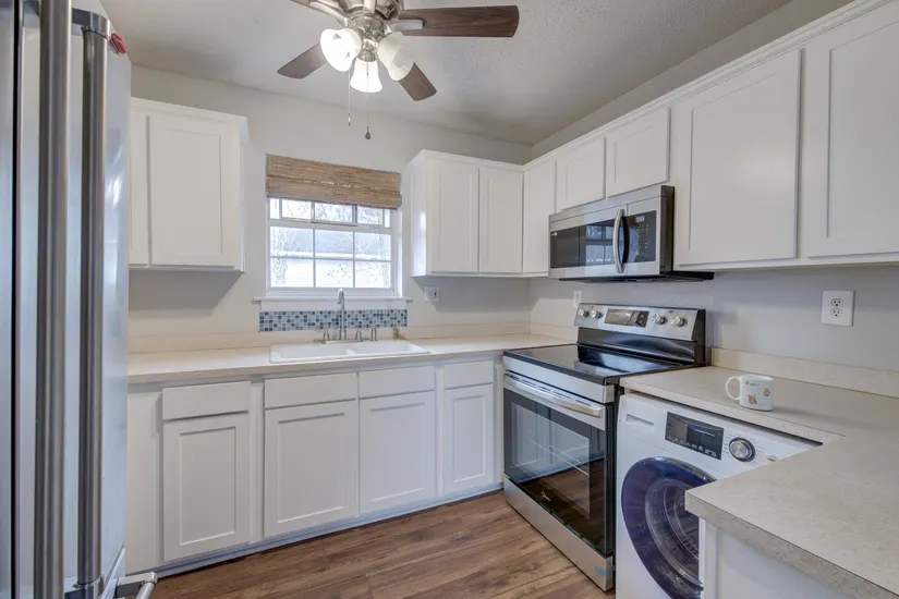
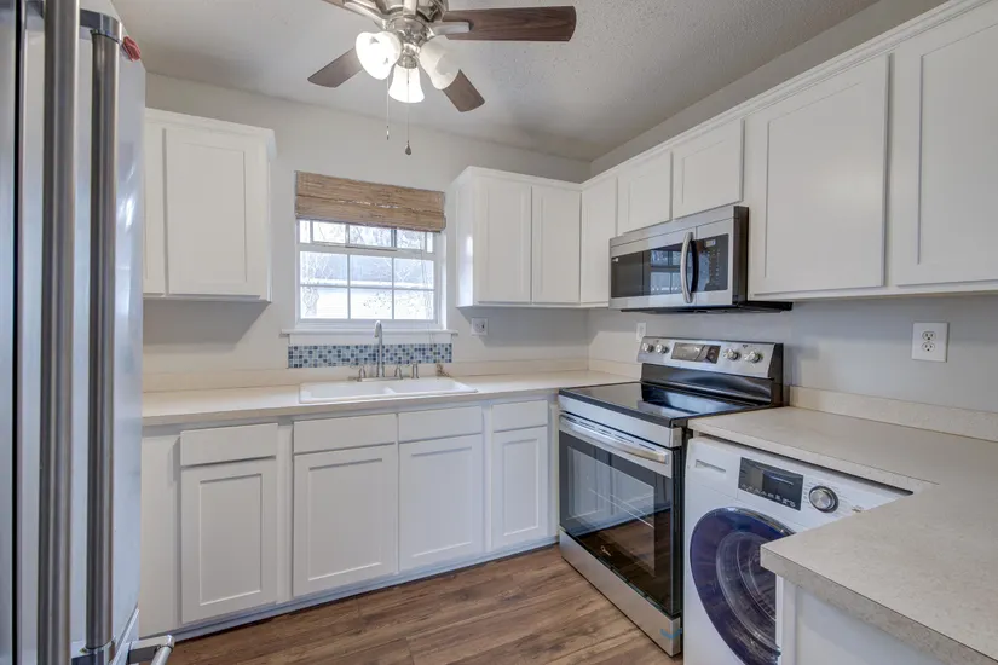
- mug [725,374,775,412]
